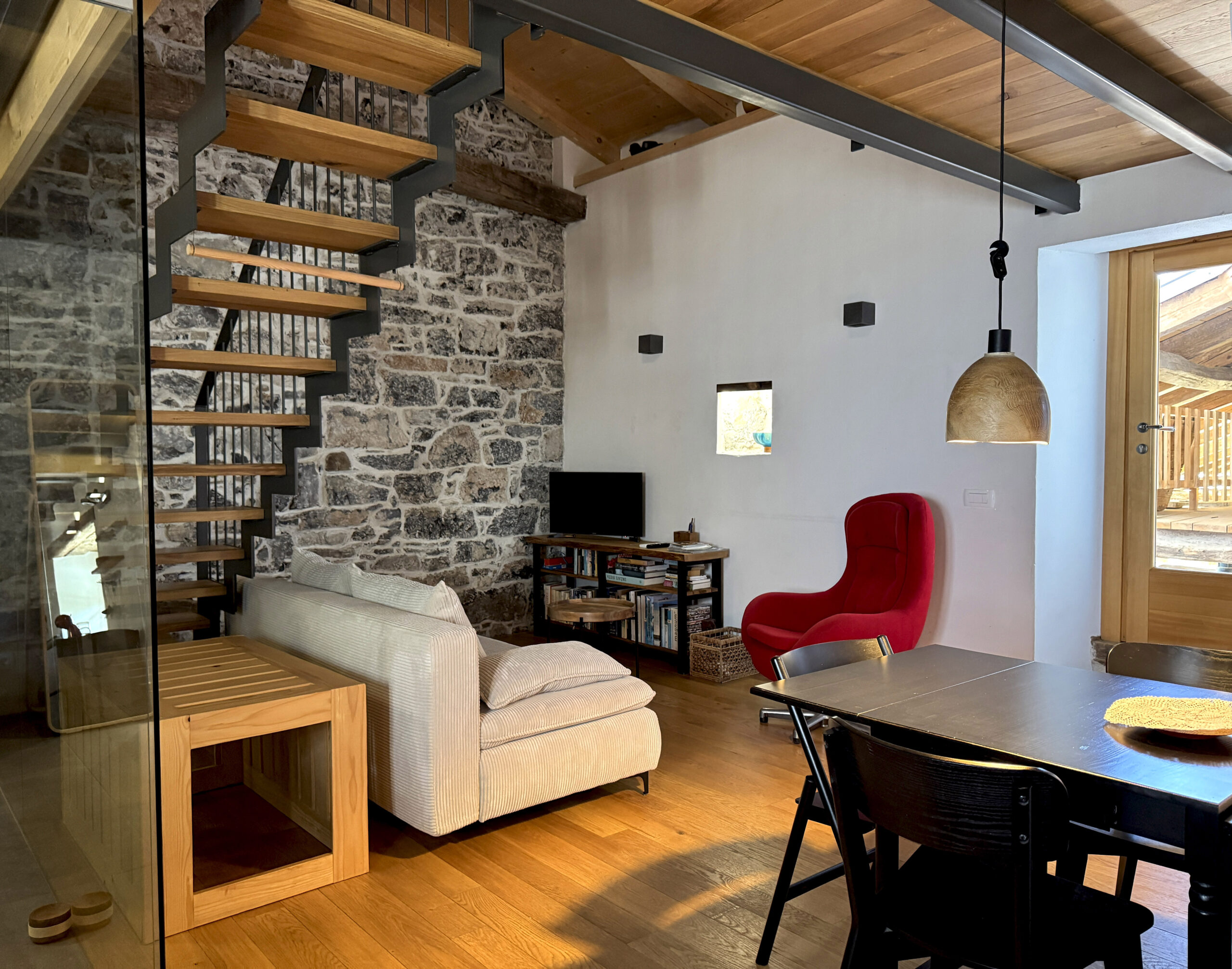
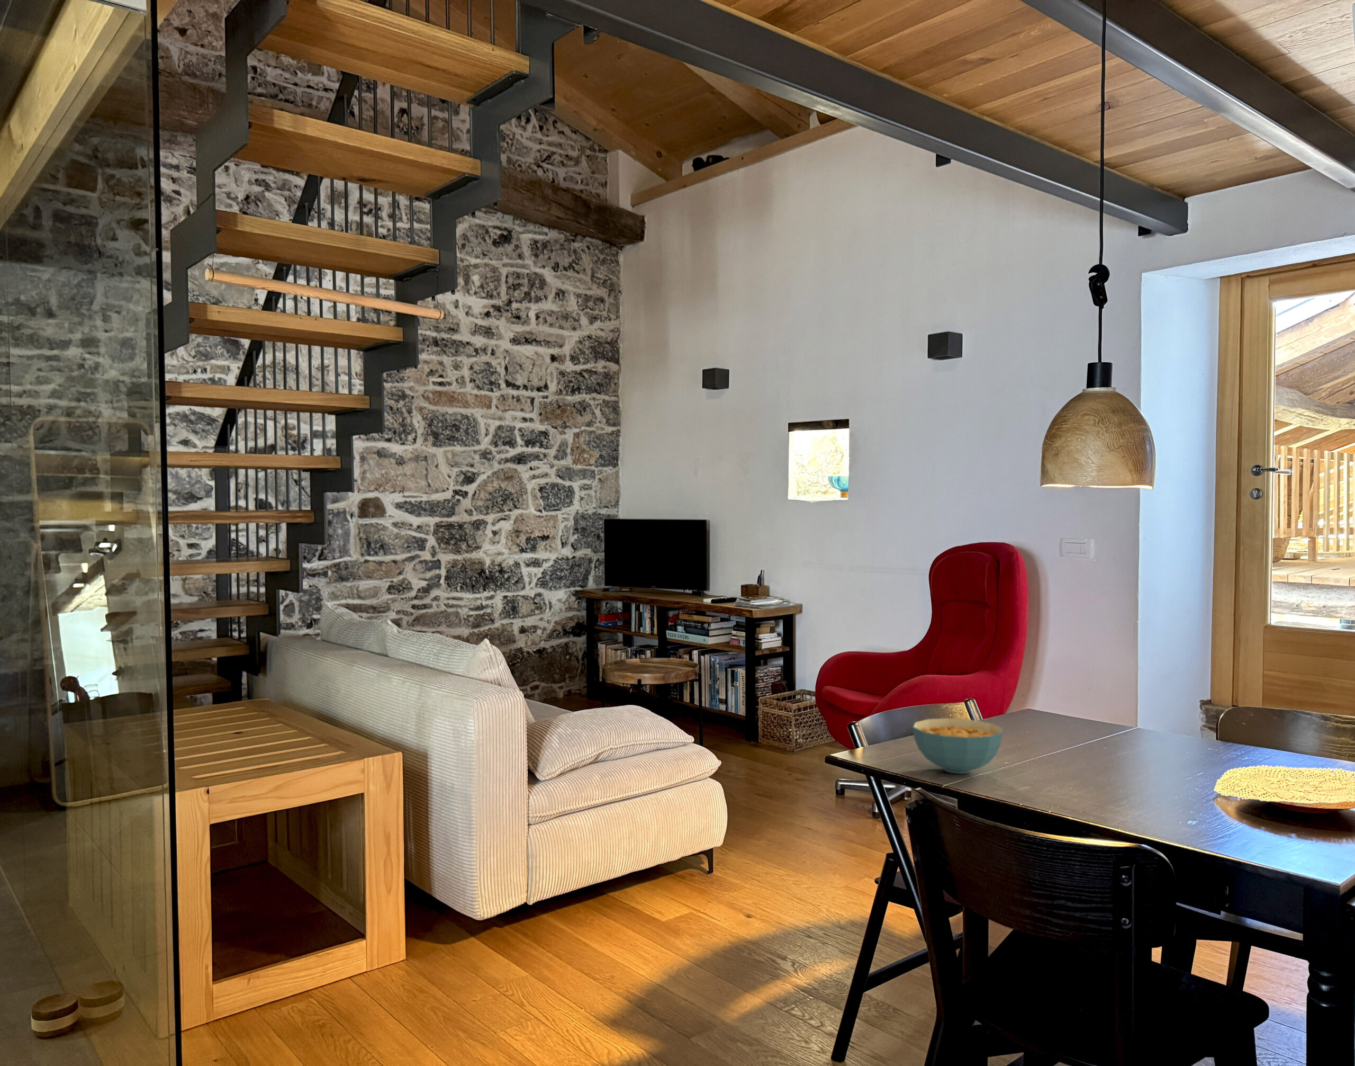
+ cereal bowl [912,717,1003,774]
